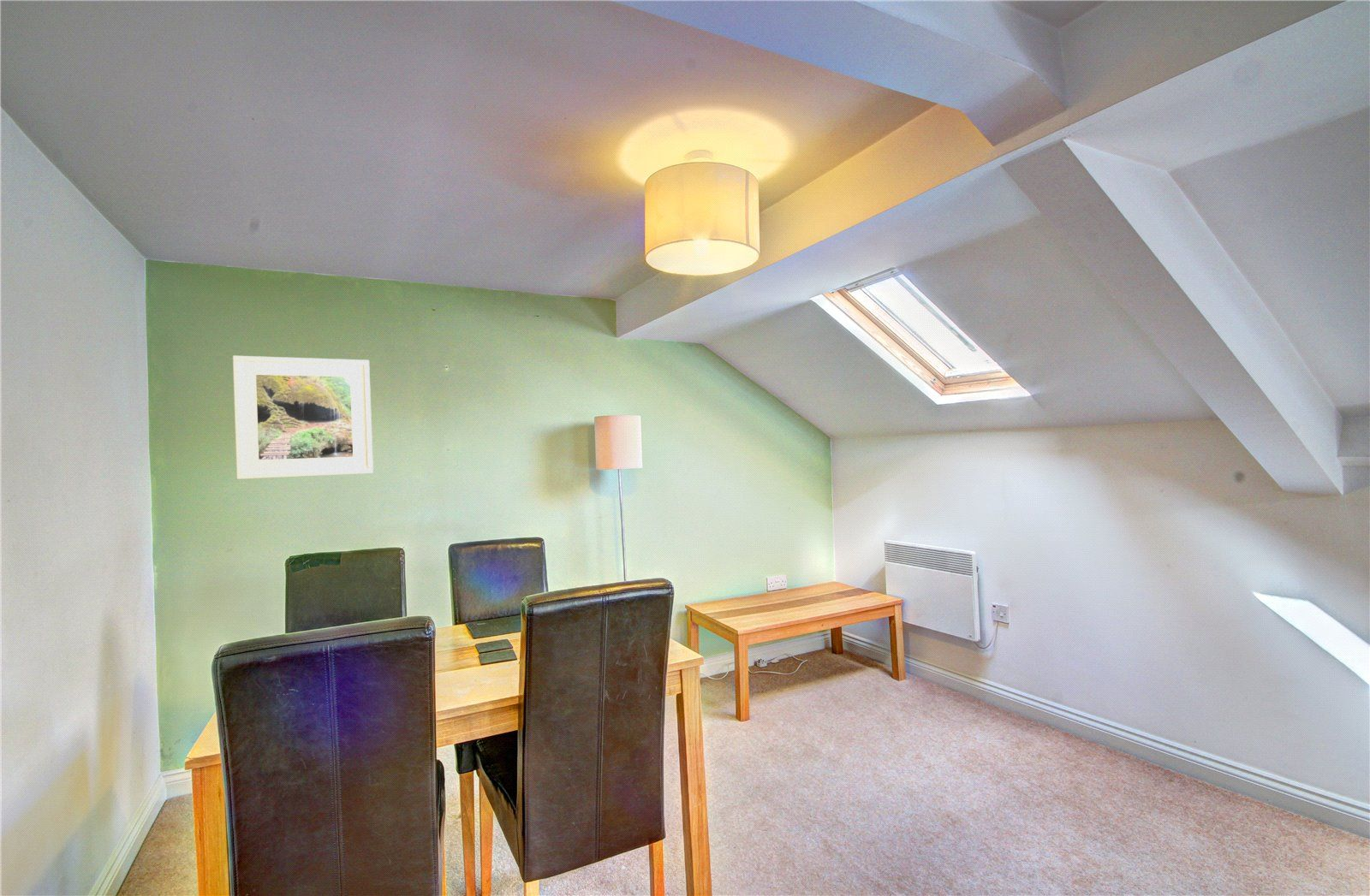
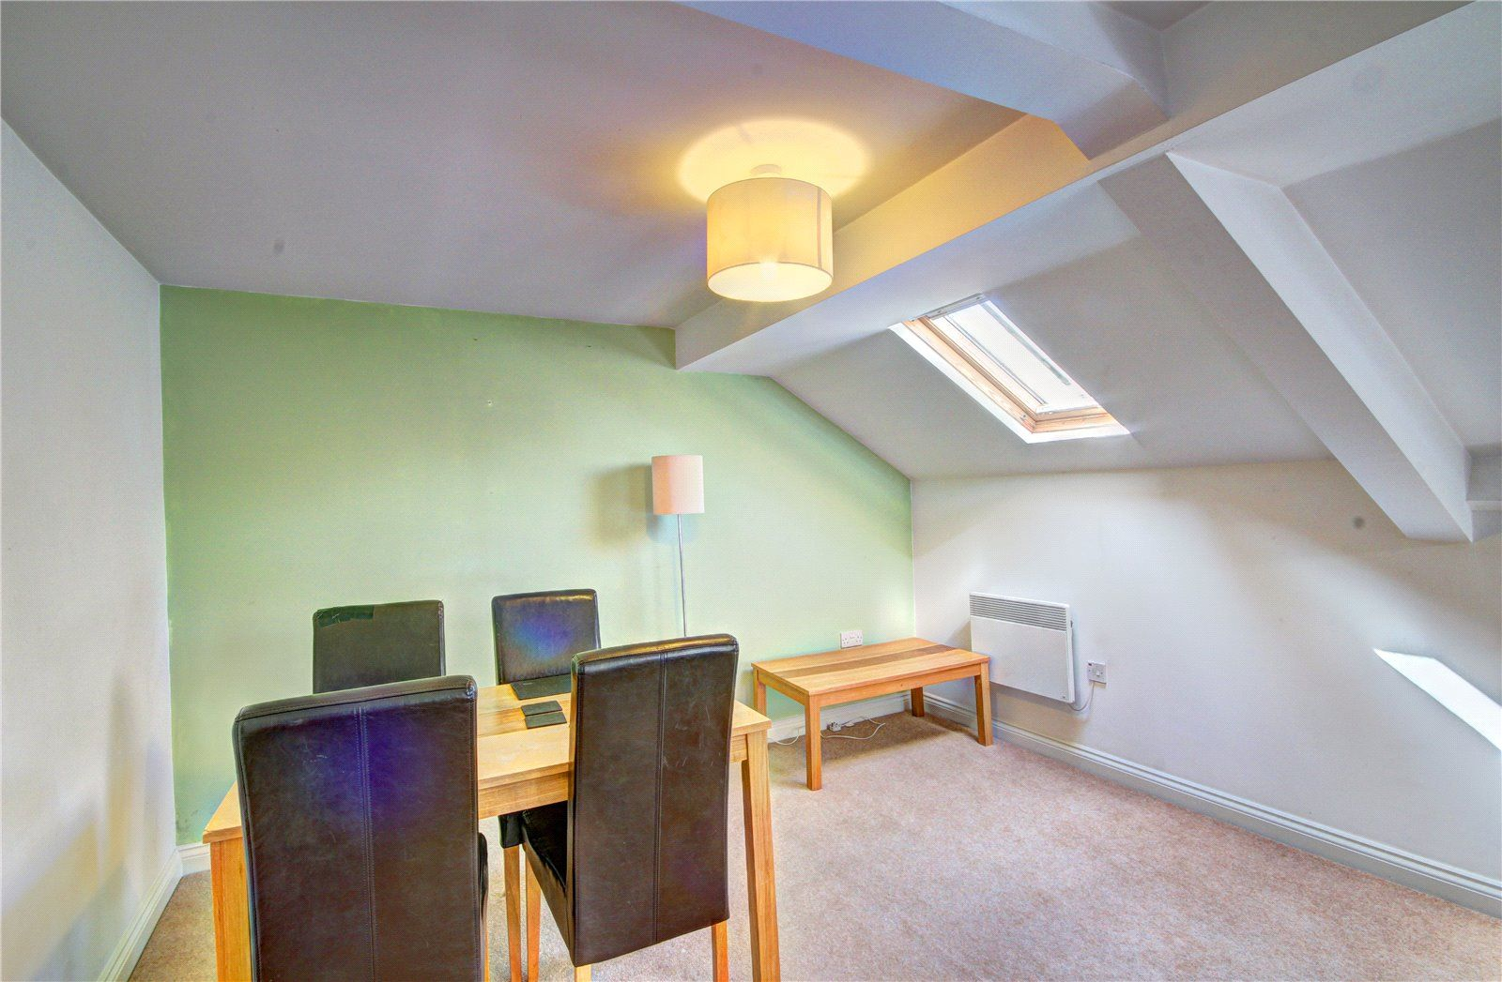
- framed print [232,355,374,480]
